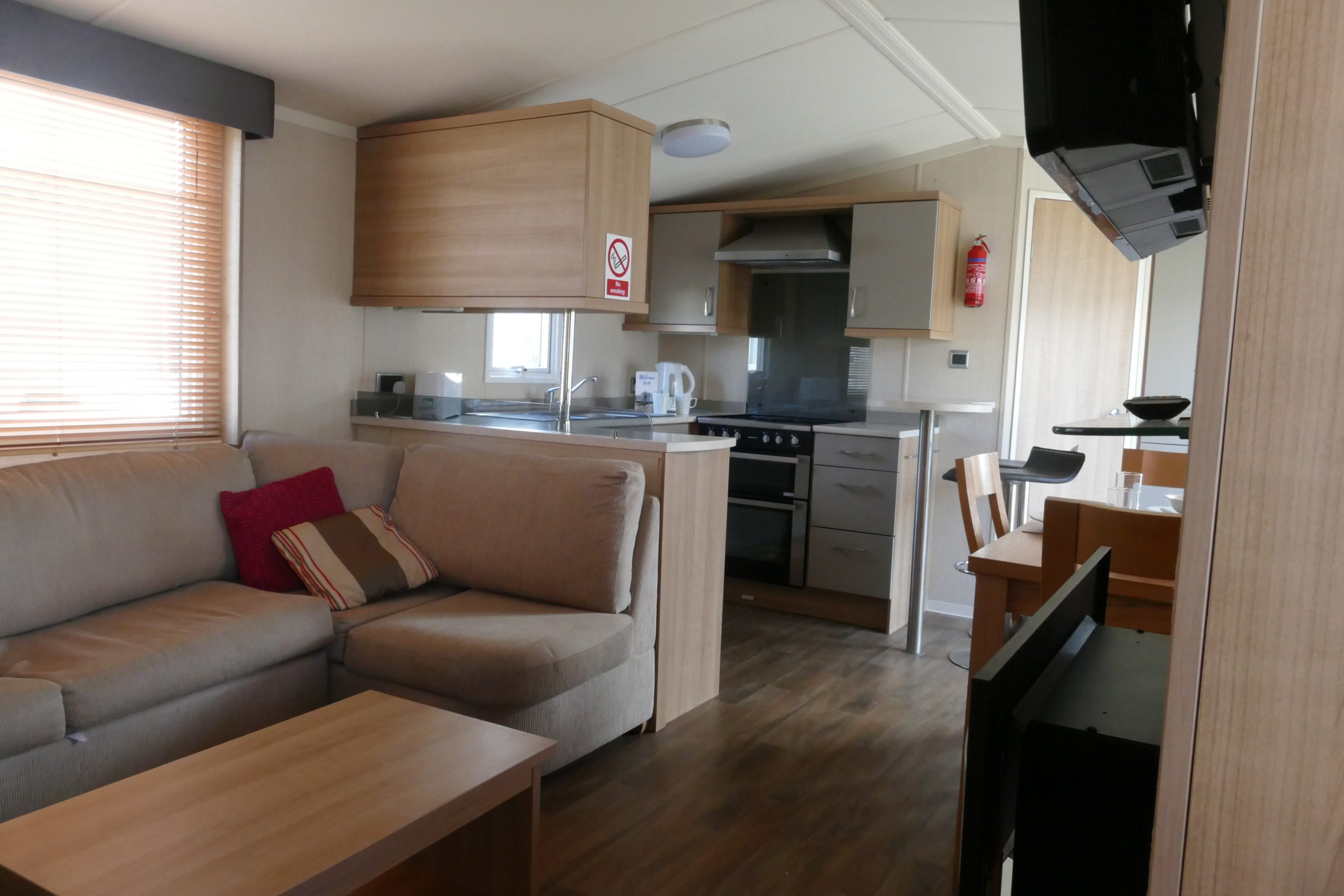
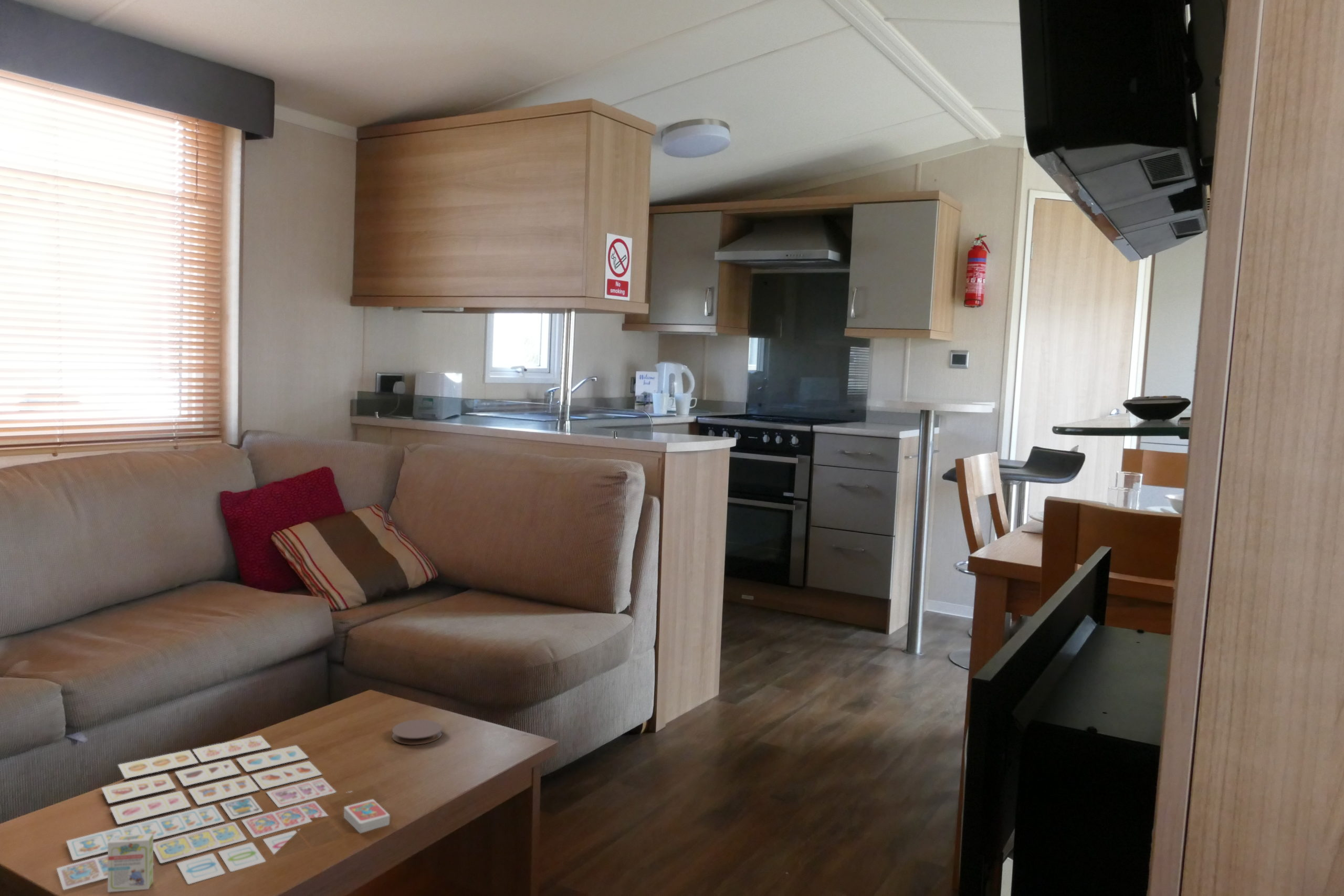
+ coaster [392,719,443,745]
+ board game [56,735,391,893]
